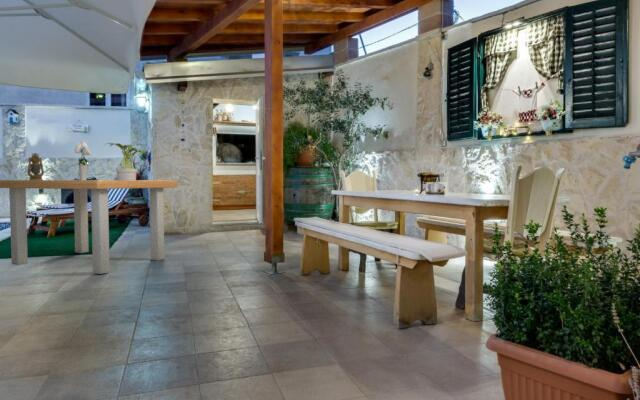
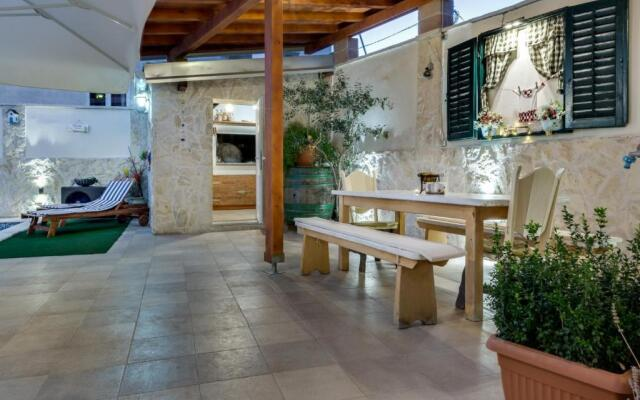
- lantern [24,152,45,180]
- bouquet [74,140,92,180]
- dining table [0,179,179,275]
- potted plant [103,142,146,180]
